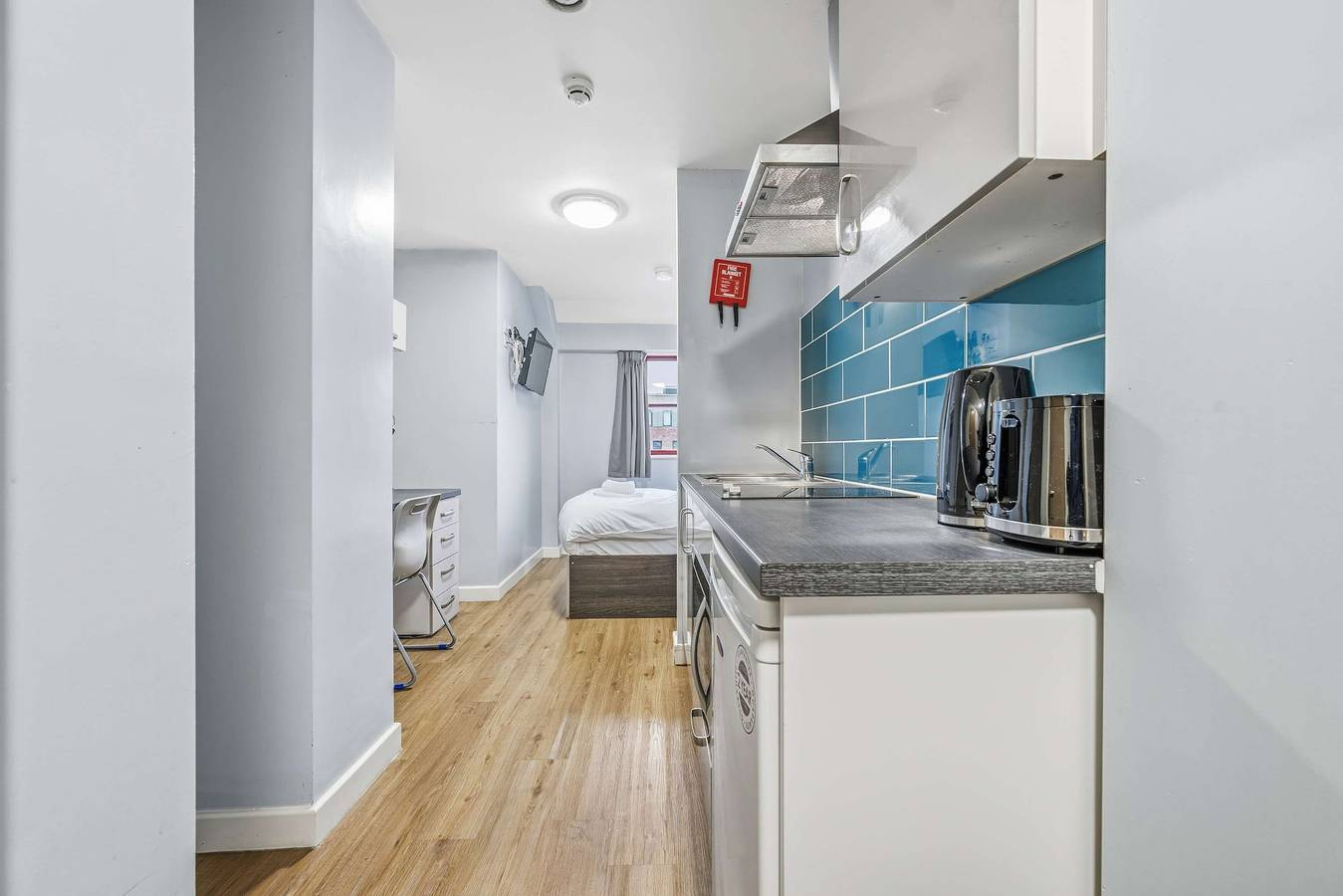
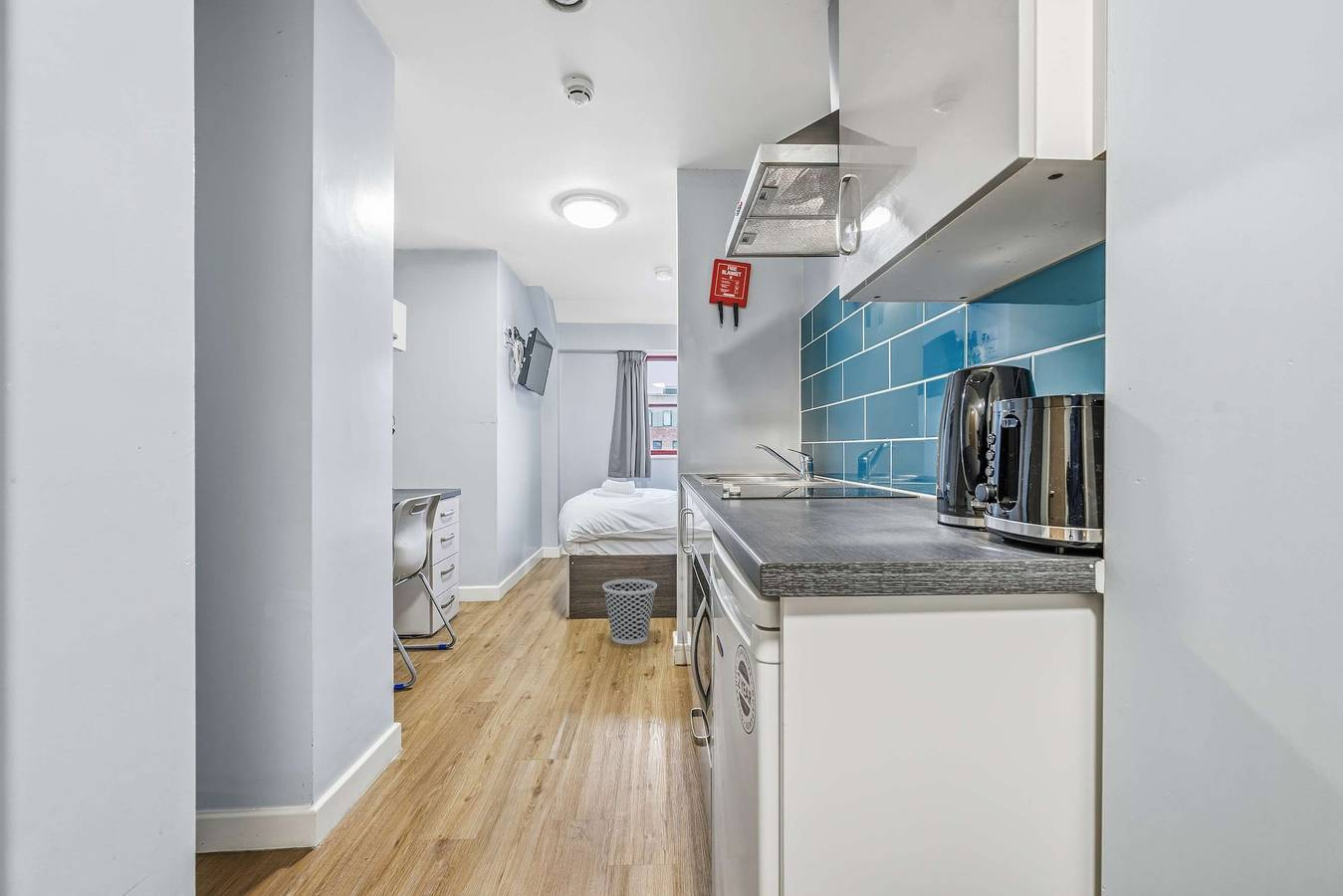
+ wastebasket [601,578,658,645]
